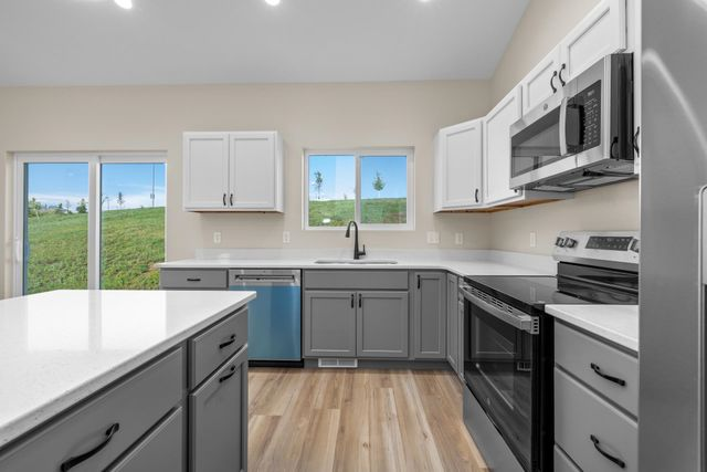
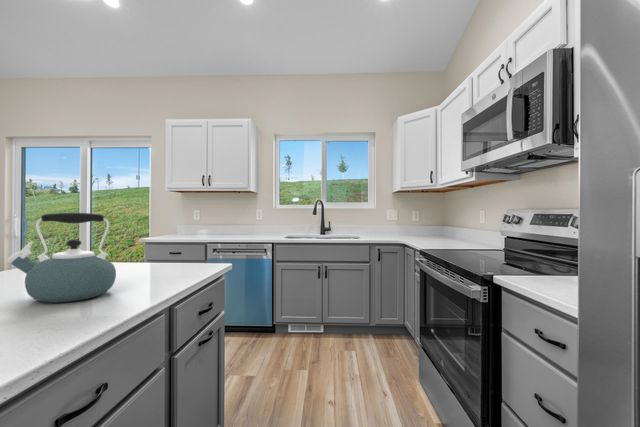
+ kettle [6,212,117,304]
